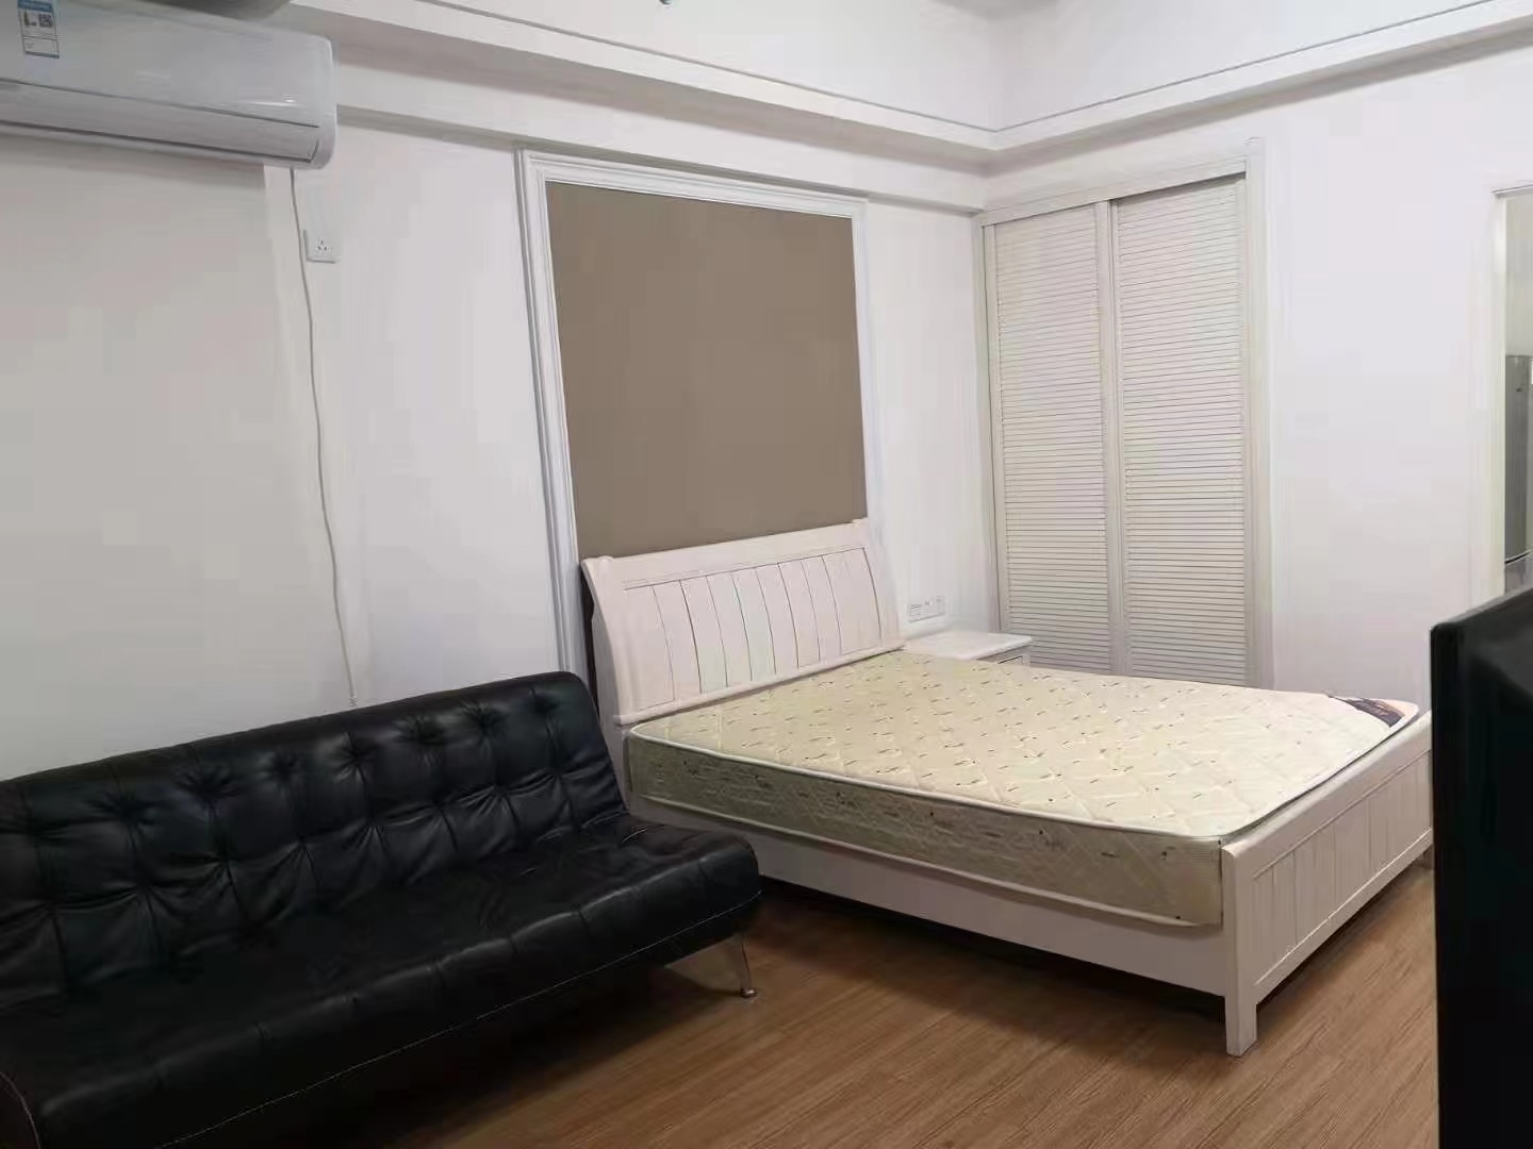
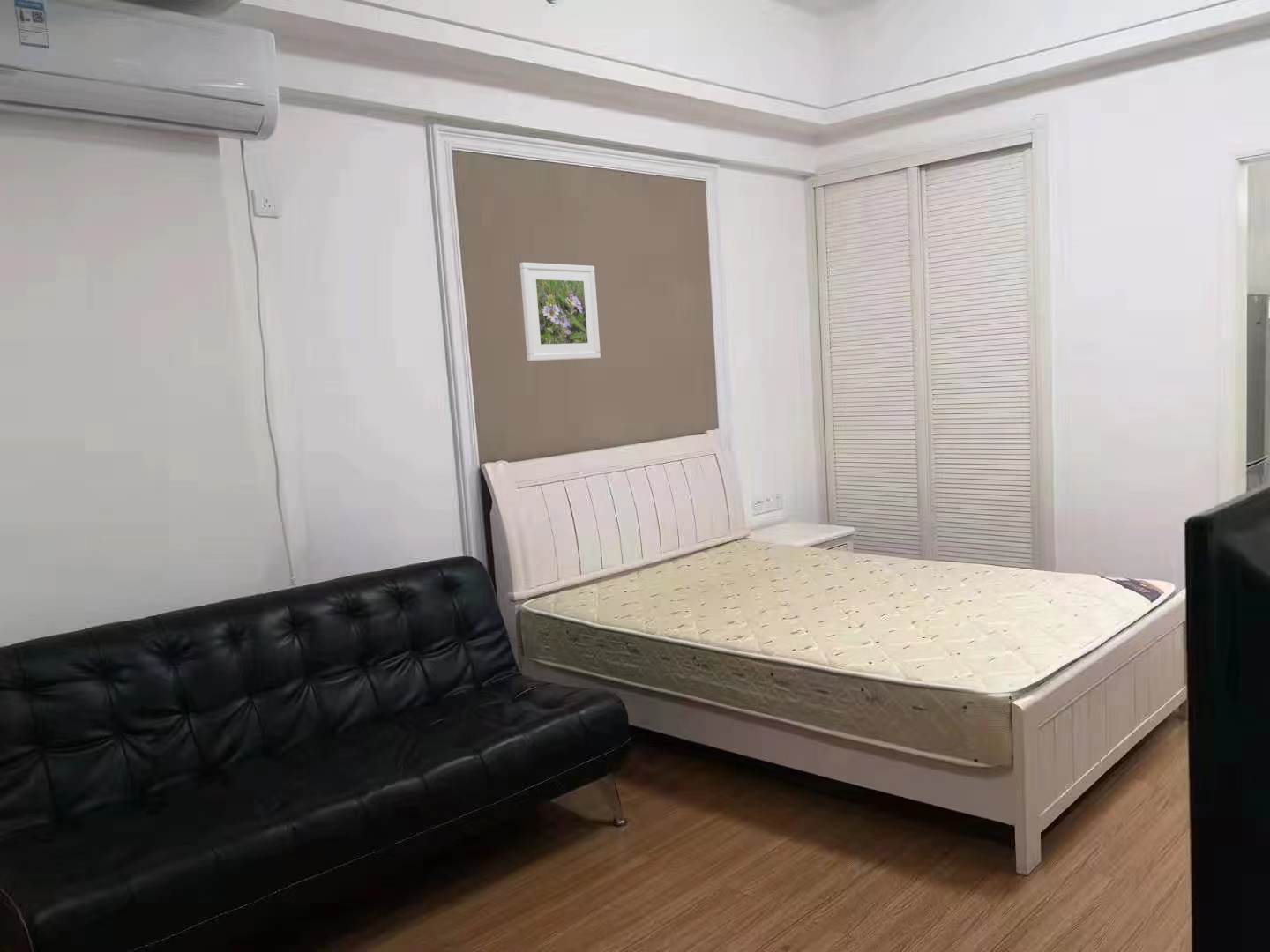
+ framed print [519,262,601,361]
